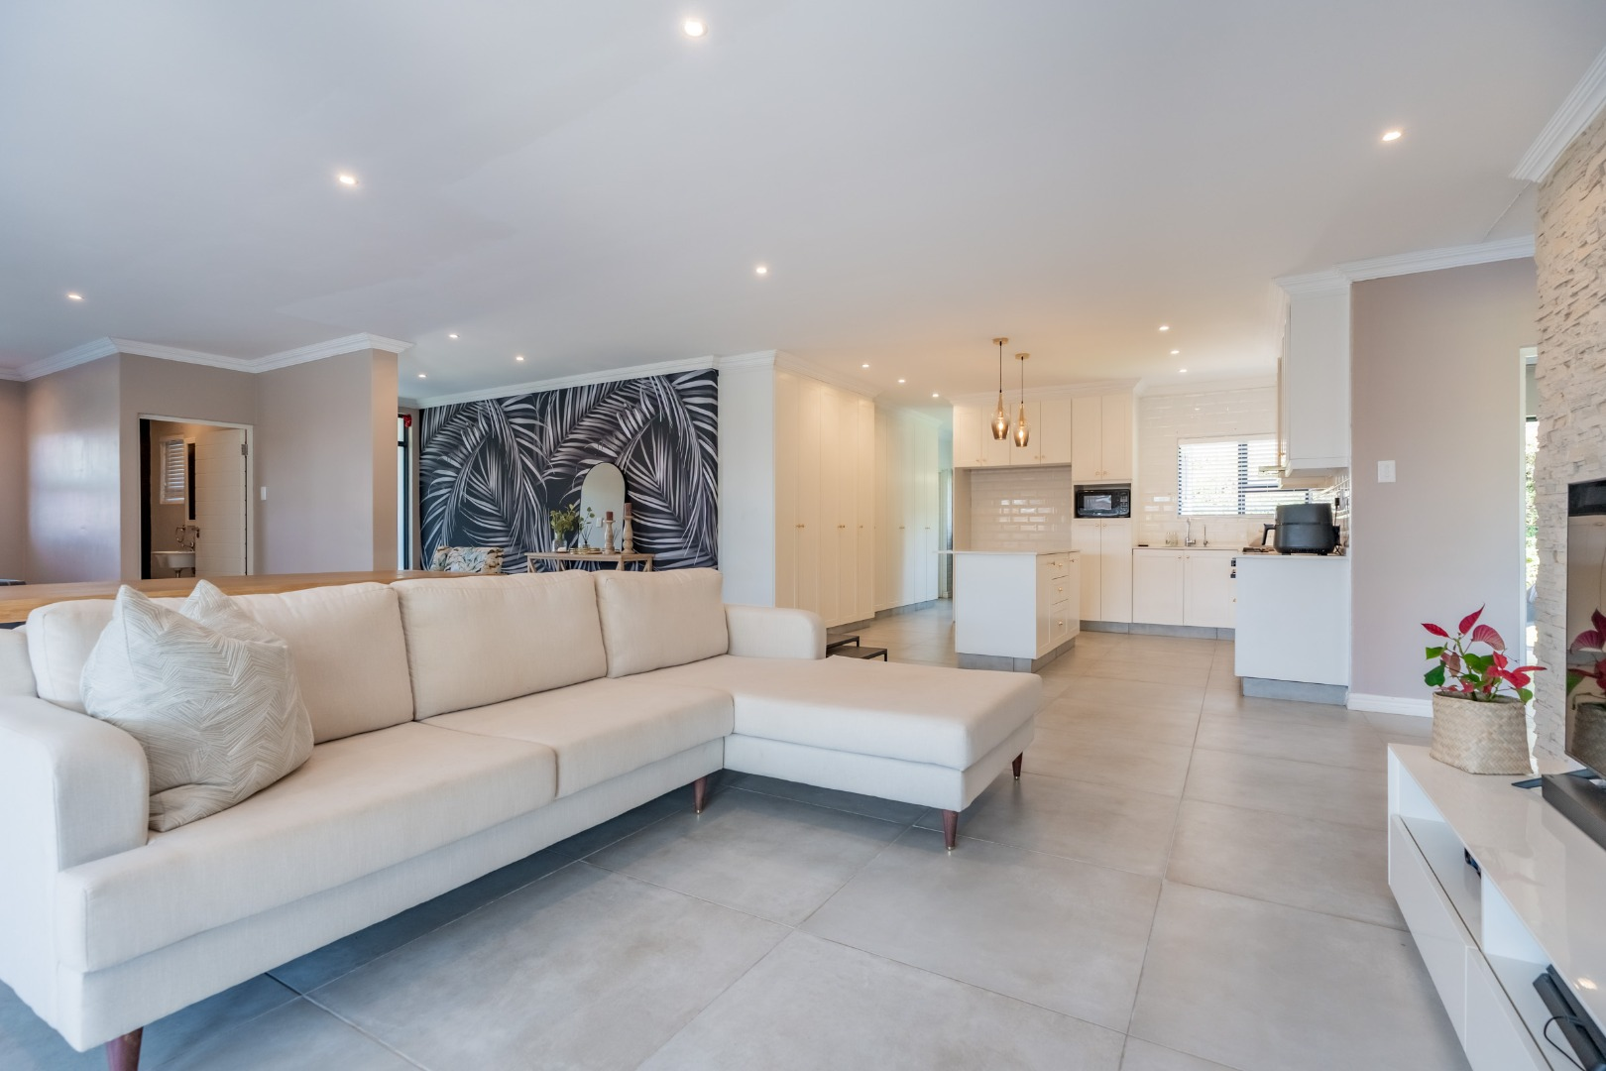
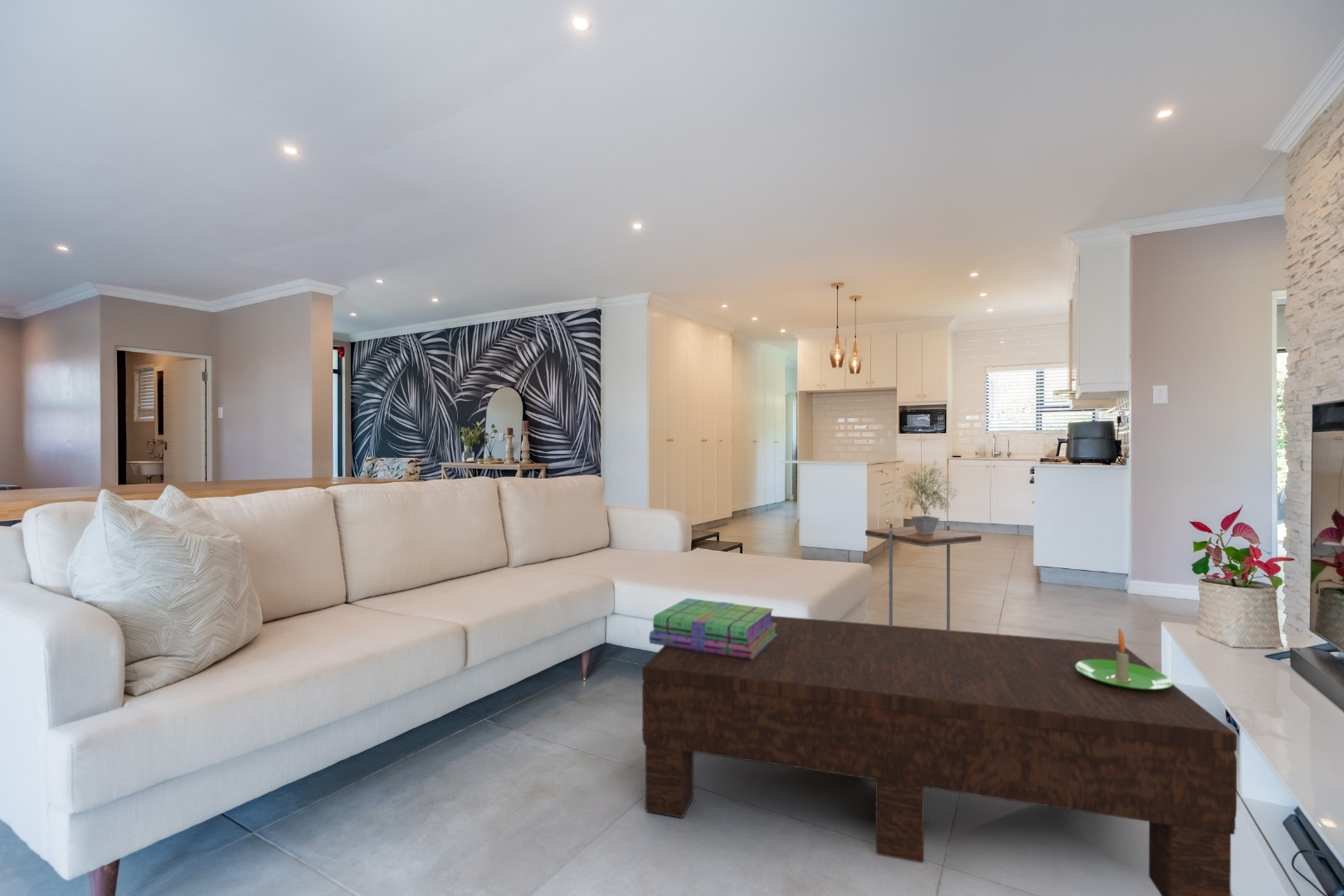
+ side table [864,523,982,631]
+ coffee table [641,615,1238,896]
+ stack of books [648,597,777,660]
+ potted plant [893,460,959,534]
+ candle [1076,626,1174,689]
